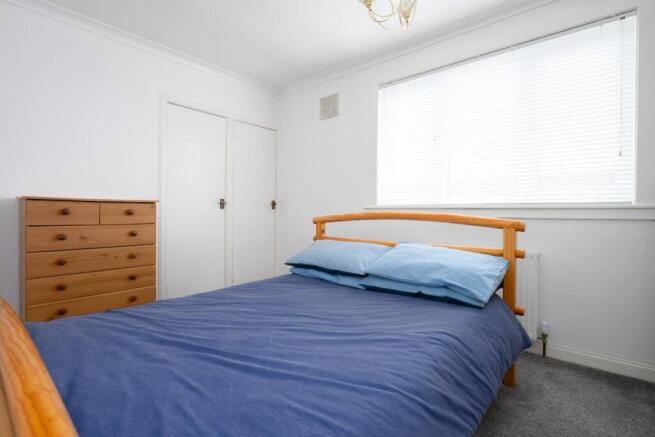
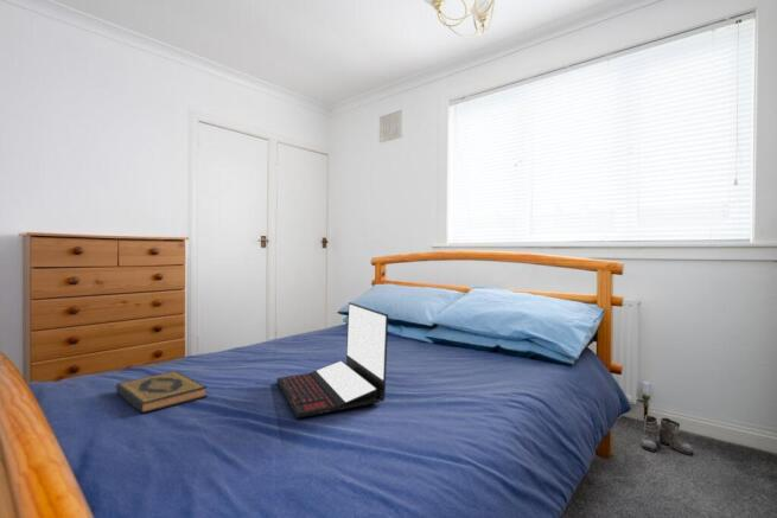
+ boots [632,415,694,455]
+ laptop [275,301,389,418]
+ hardback book [115,370,208,414]
